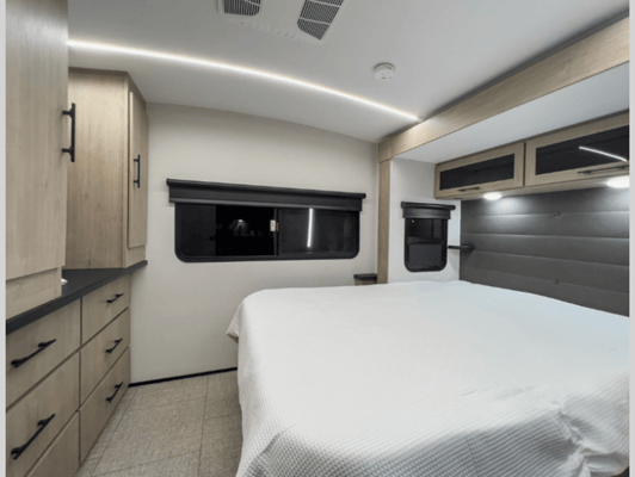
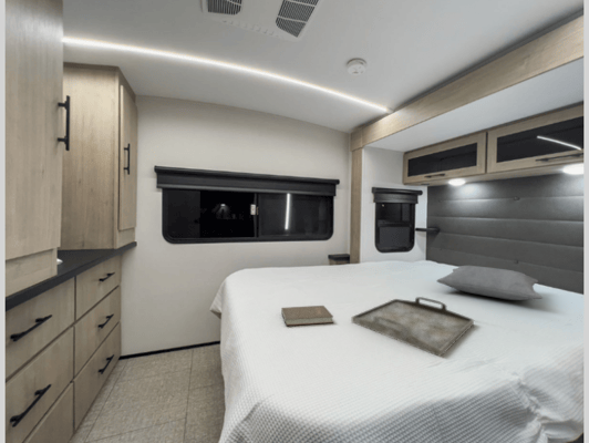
+ serving tray [350,296,475,358]
+ pillow [435,265,542,301]
+ book [280,305,334,327]
